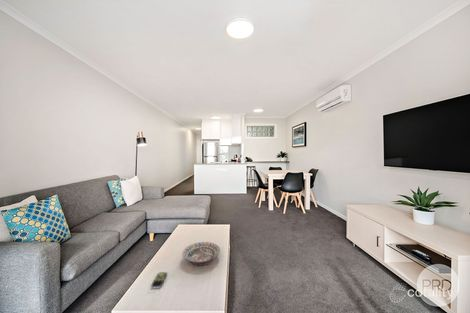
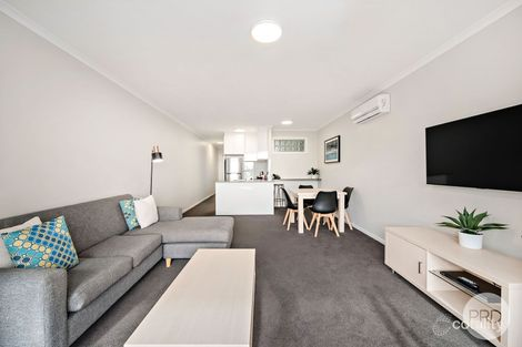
- remote control [150,271,168,289]
- decorative bowl [181,241,221,267]
